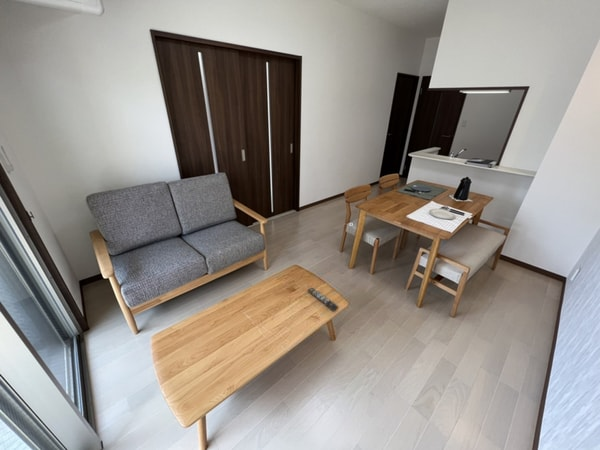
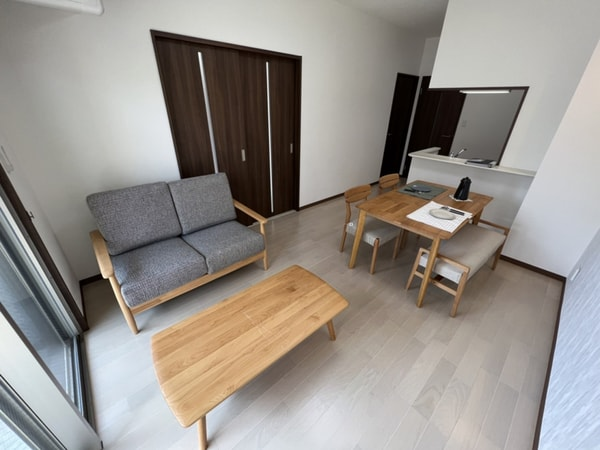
- remote control [307,287,340,313]
